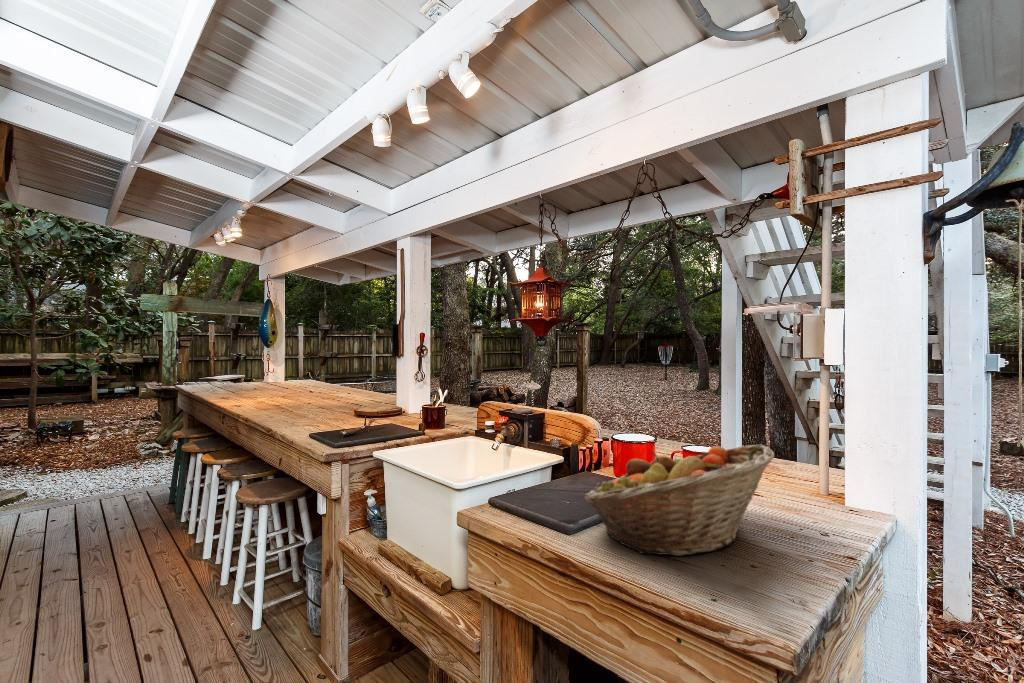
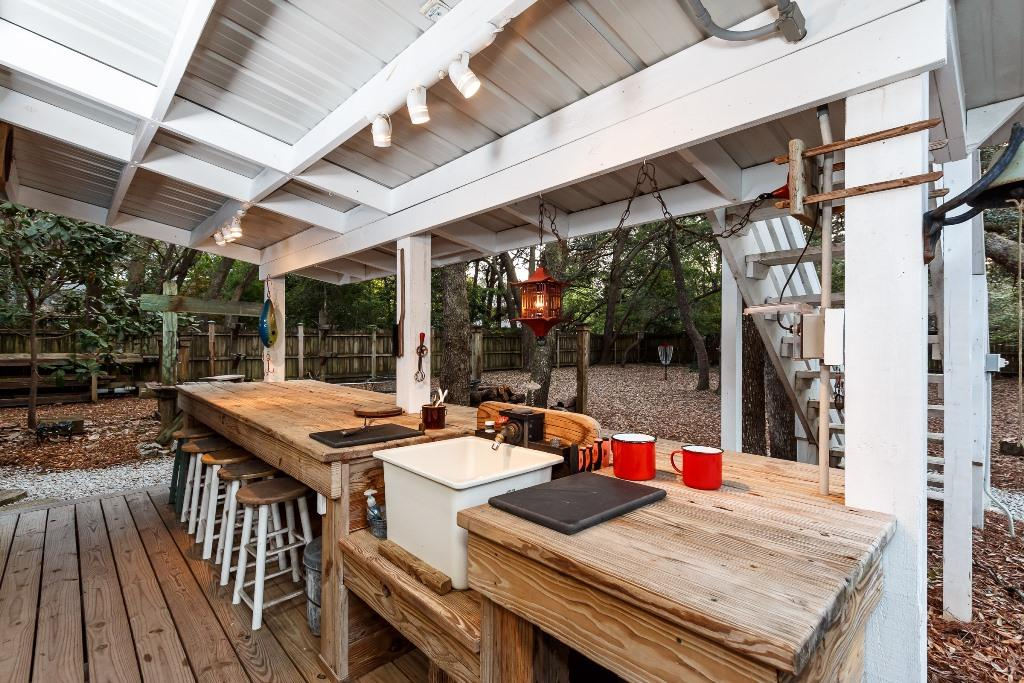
- fruit basket [583,443,775,557]
